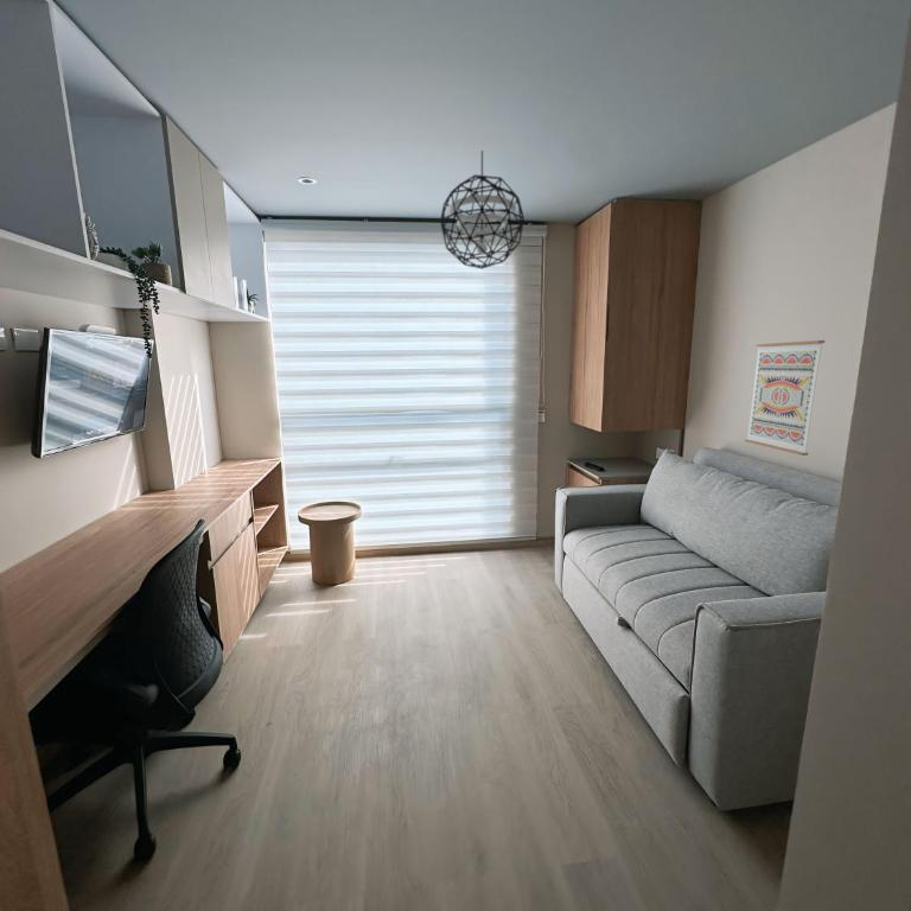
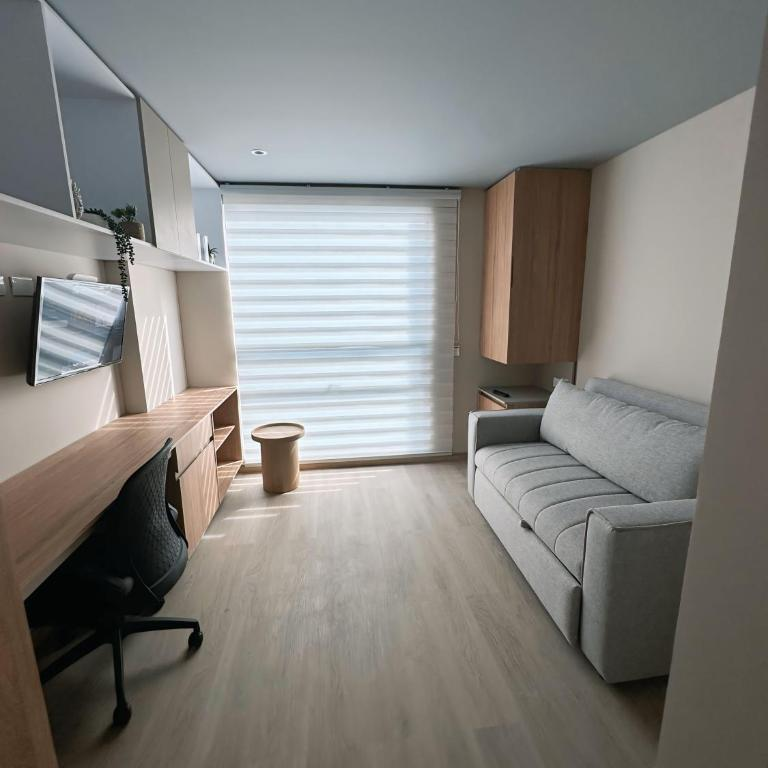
- pendant light [439,149,525,270]
- wall art [744,339,826,457]
